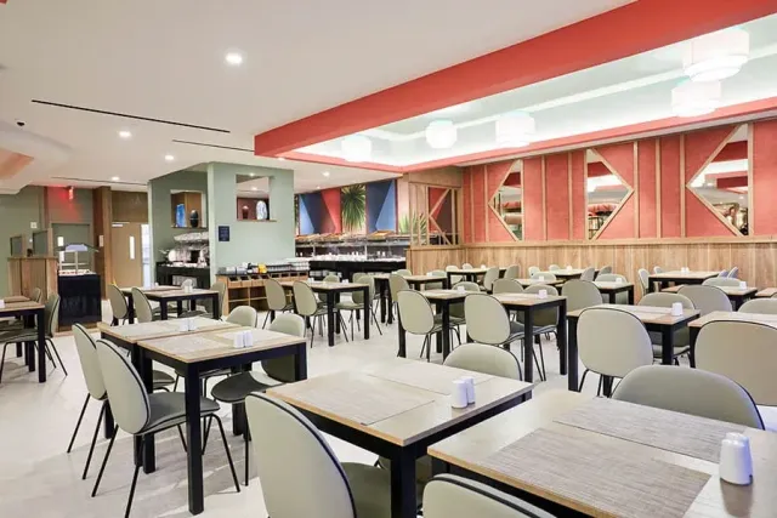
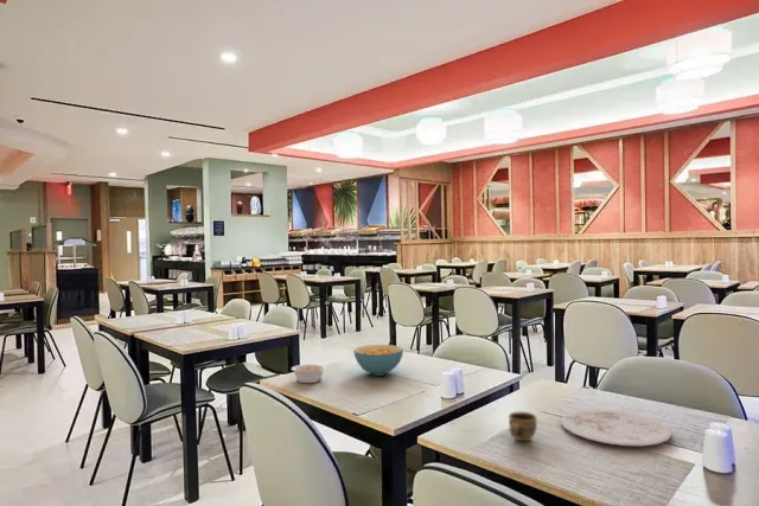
+ cereal bowl [352,344,404,377]
+ legume [291,363,327,384]
+ cup [508,410,538,442]
+ plate [560,408,672,447]
